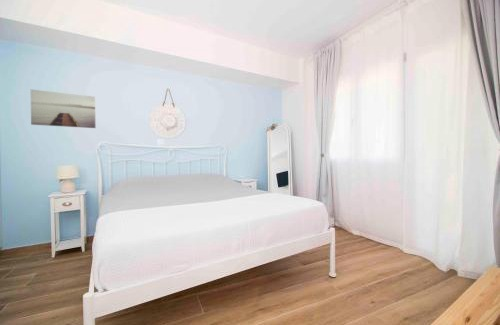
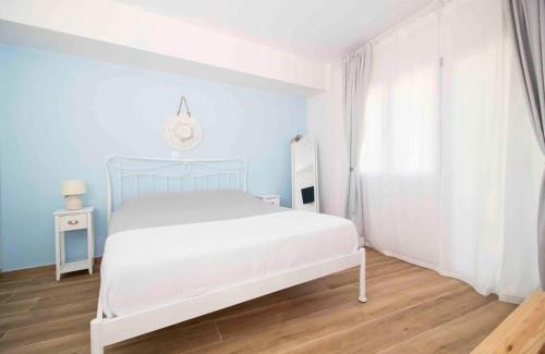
- wall art [30,88,96,129]
